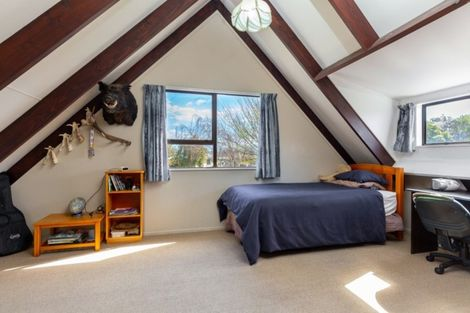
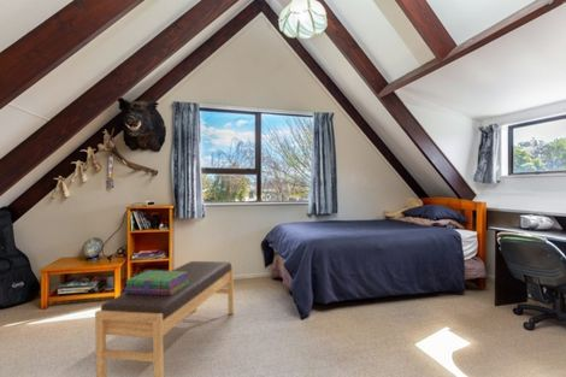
+ bench [94,260,235,377]
+ stack of books [123,270,190,295]
